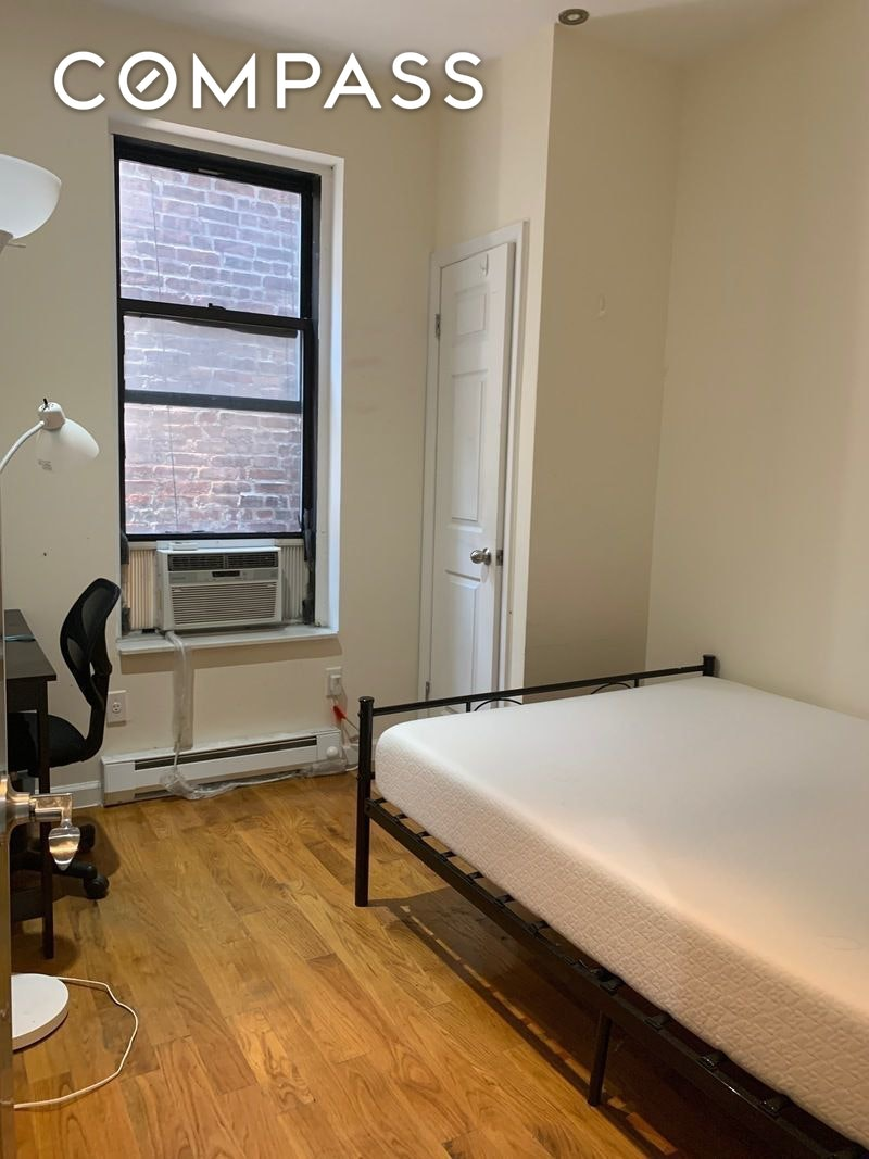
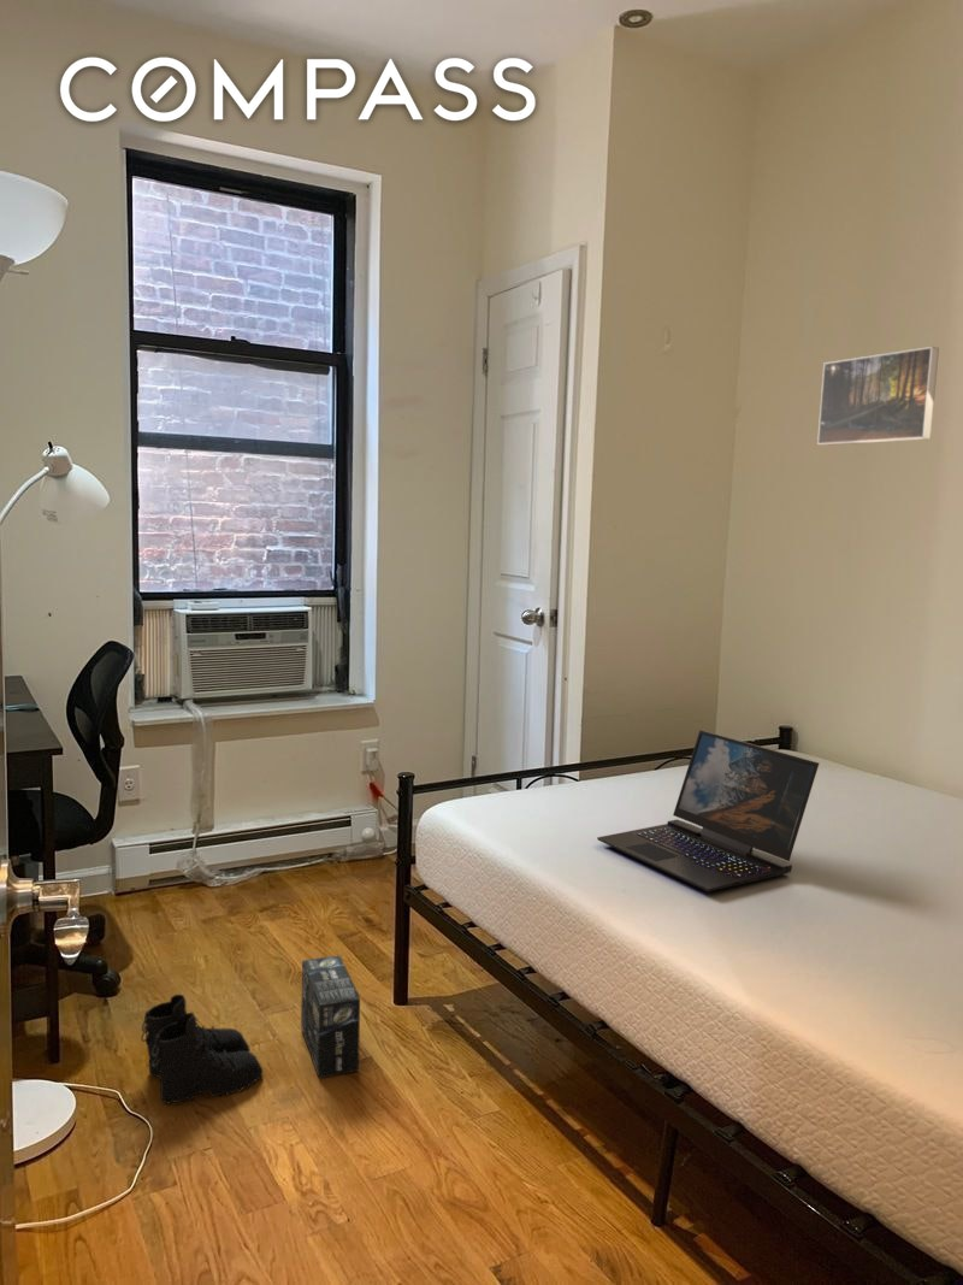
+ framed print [816,346,940,447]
+ box [300,954,361,1079]
+ laptop [596,729,820,892]
+ boots [140,994,264,1106]
